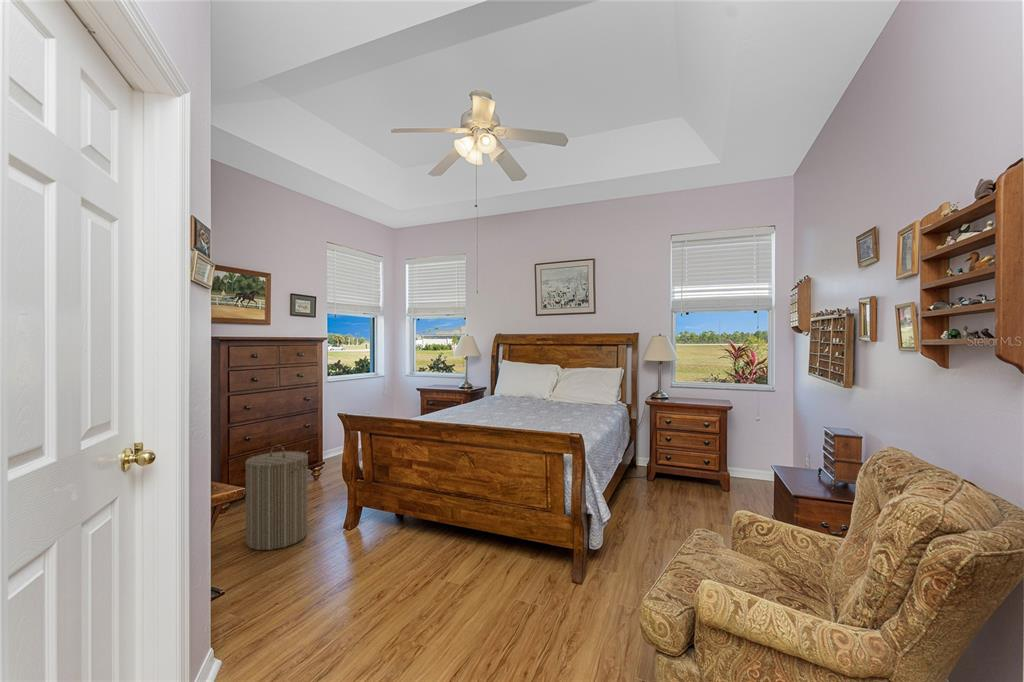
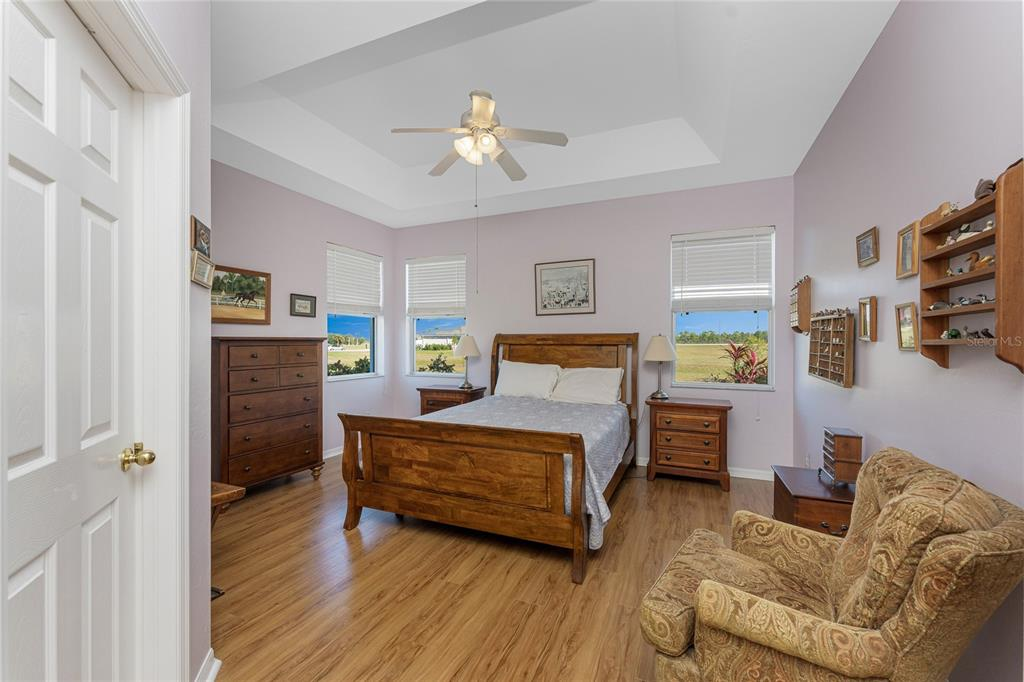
- laundry hamper [244,444,309,551]
